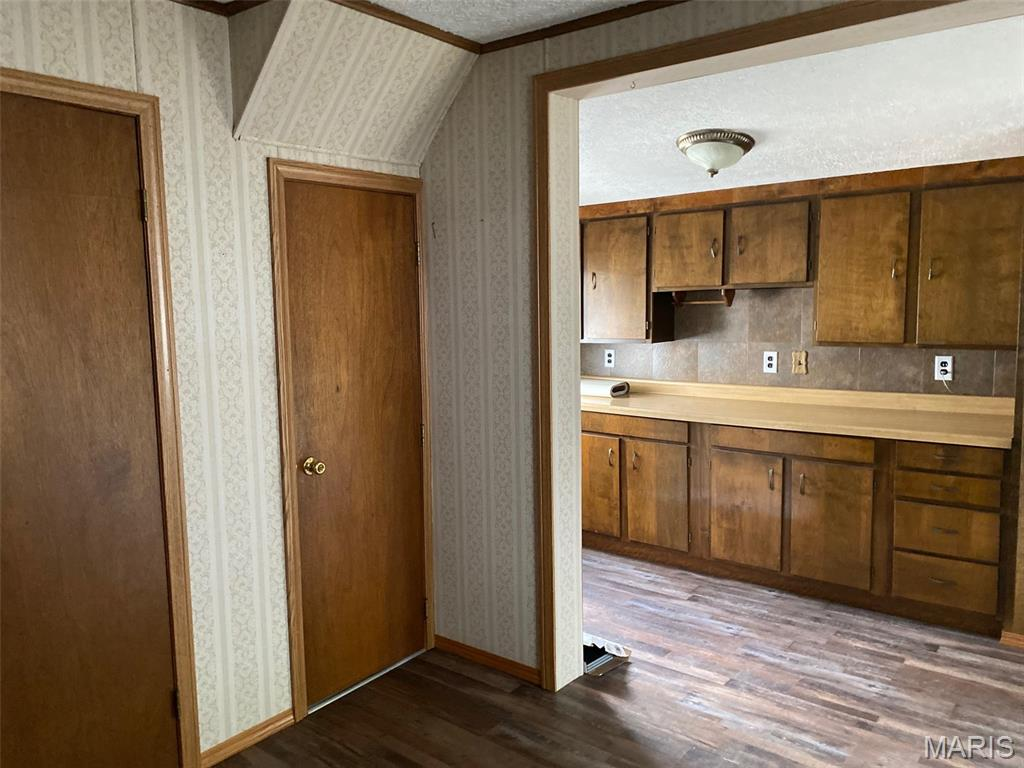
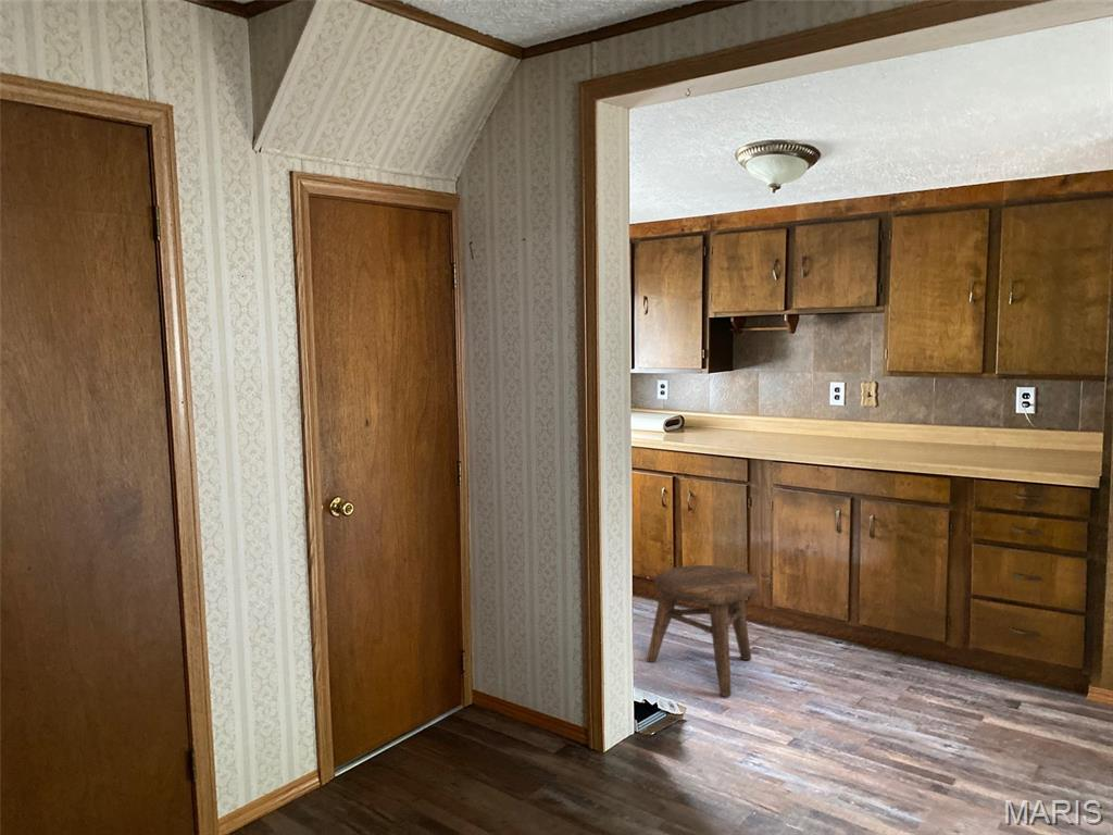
+ stool [646,564,759,698]
